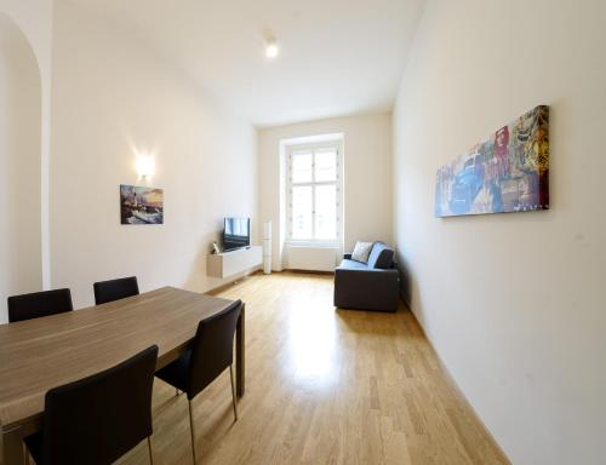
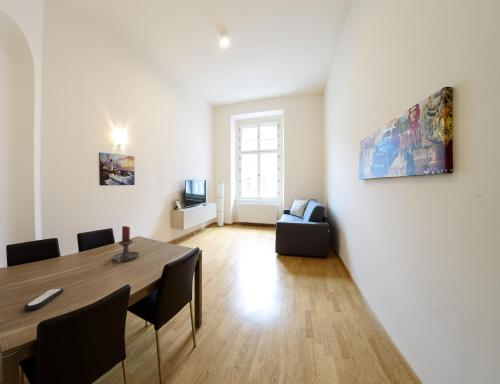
+ remote control [23,287,64,311]
+ candle holder [111,225,140,263]
